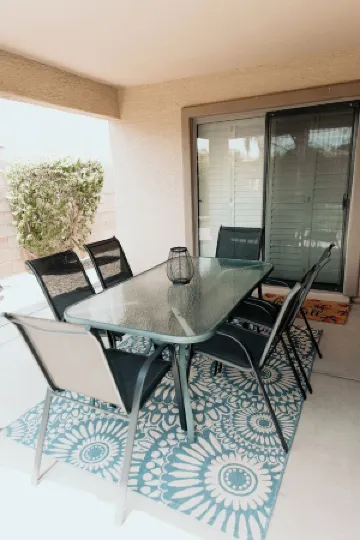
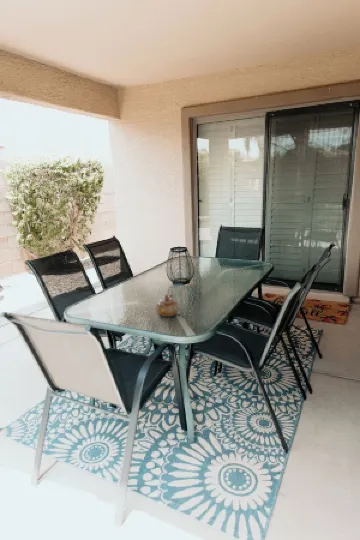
+ teapot [155,293,180,318]
